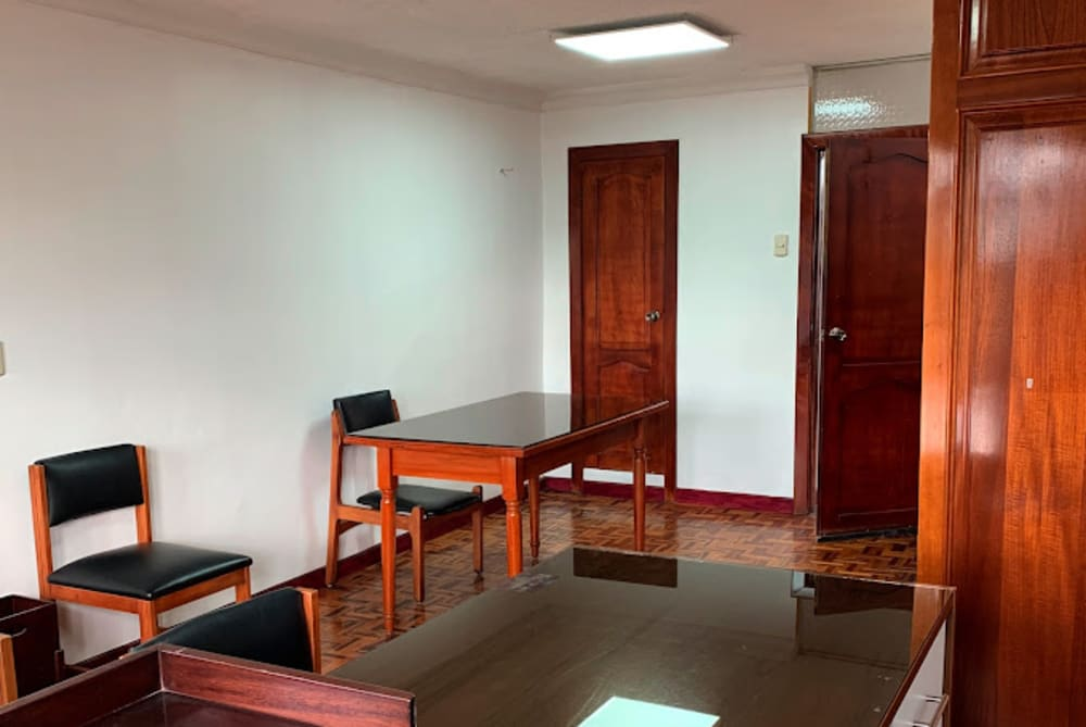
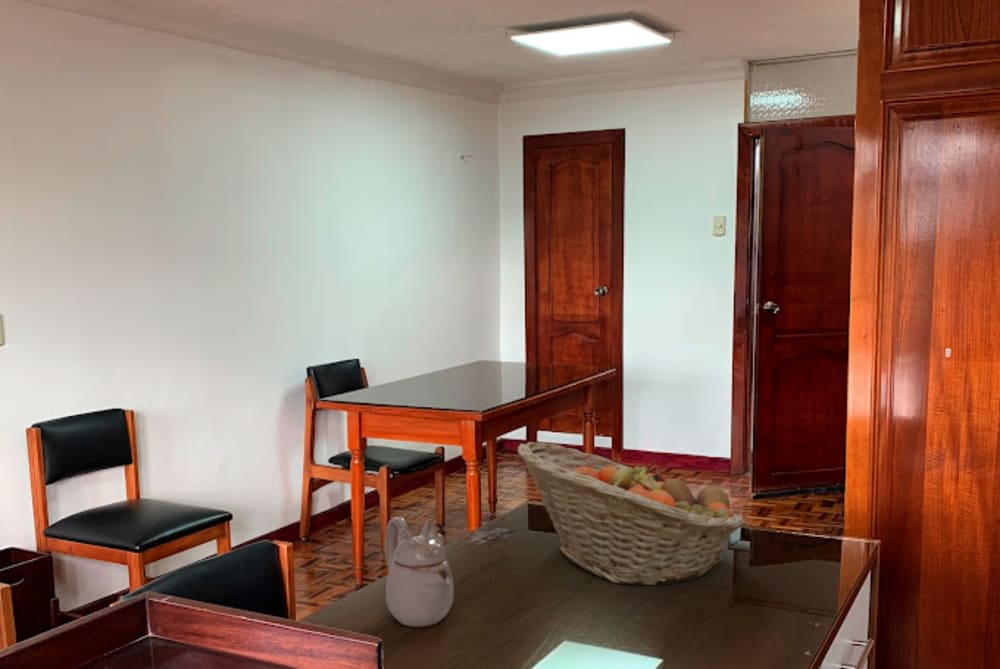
+ fruit basket [517,441,746,587]
+ teapot [384,516,455,628]
